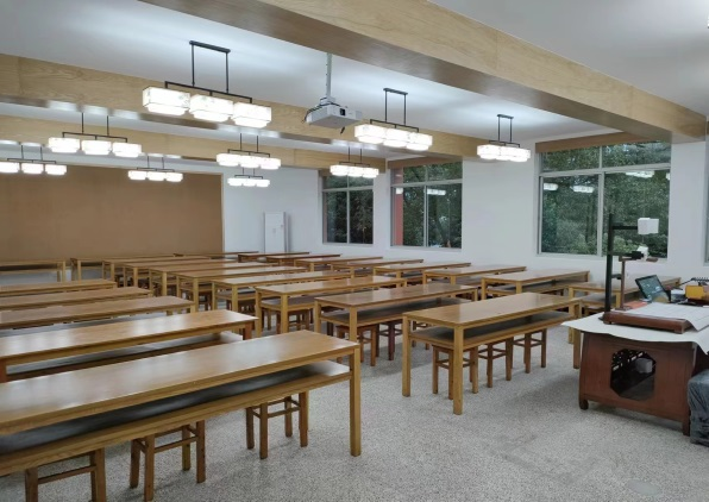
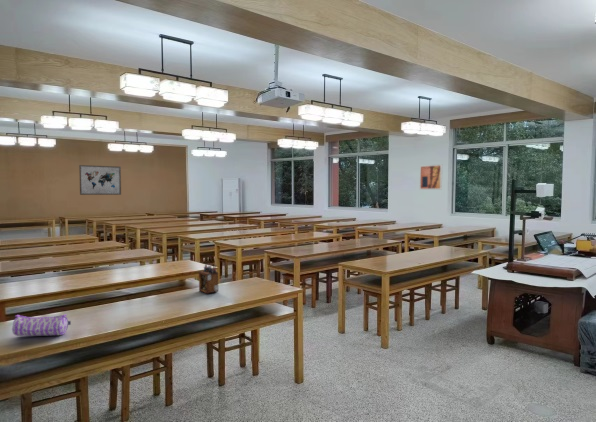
+ pencil case [11,313,72,337]
+ desk organizer [198,263,219,295]
+ wall art [78,164,122,196]
+ wall art [419,163,443,191]
